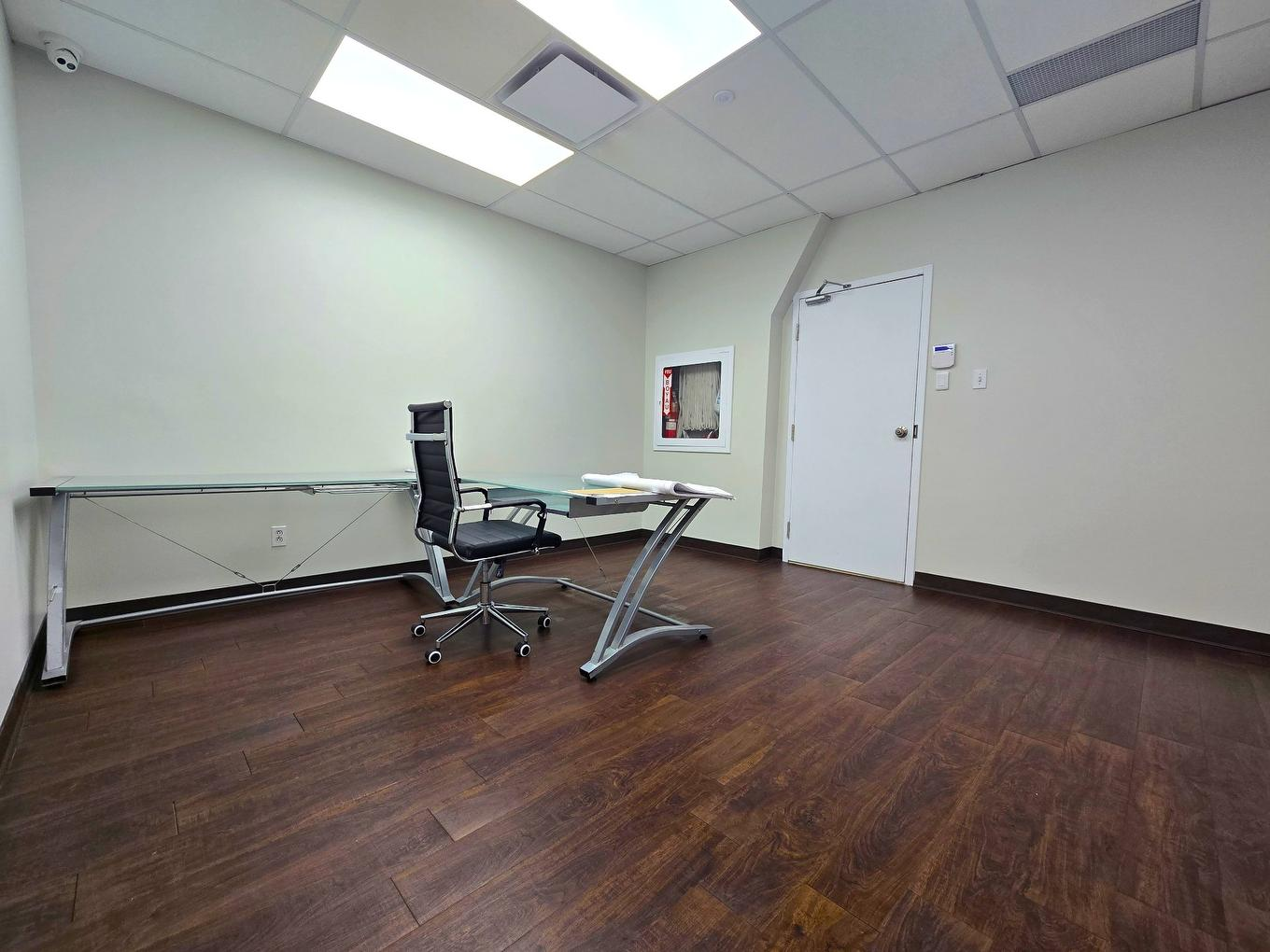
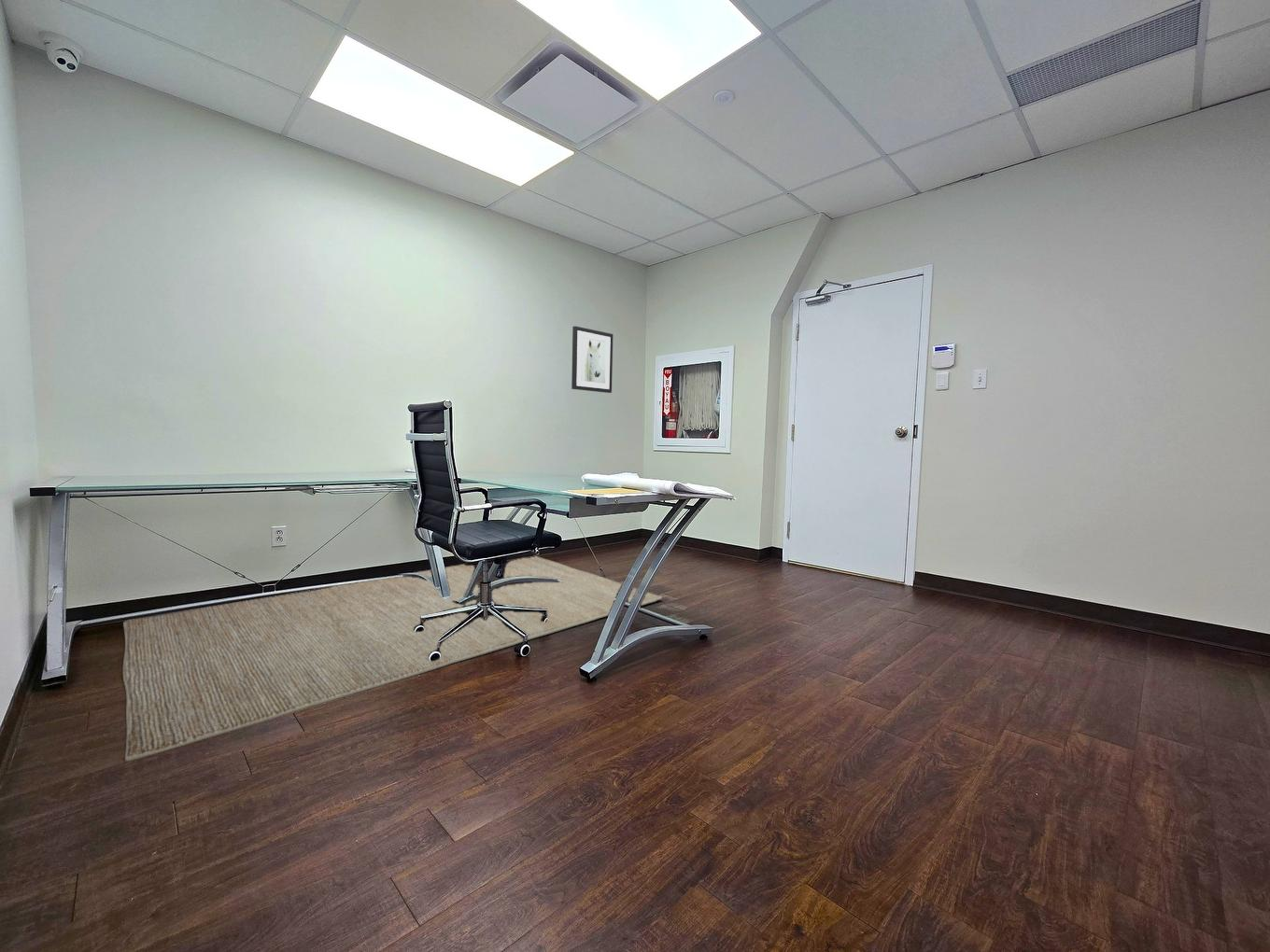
+ wall art [571,325,614,394]
+ rug [122,555,663,763]
